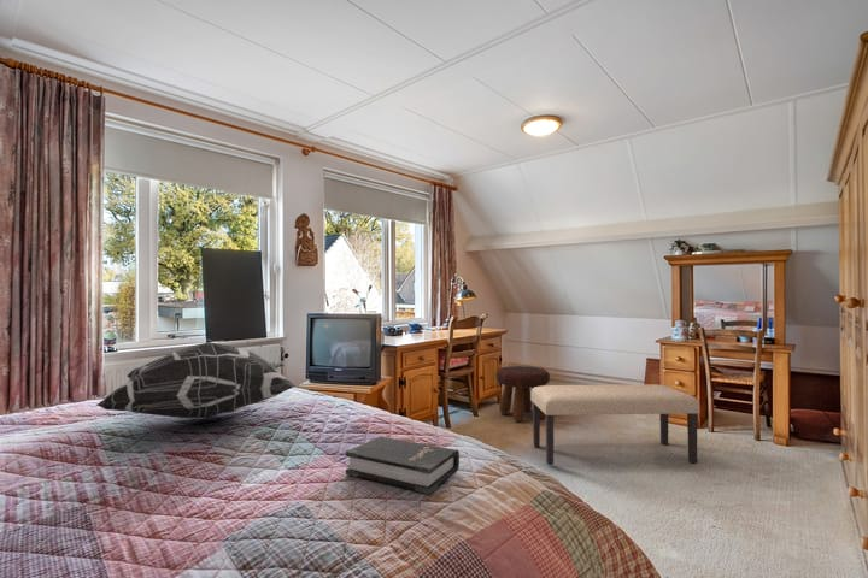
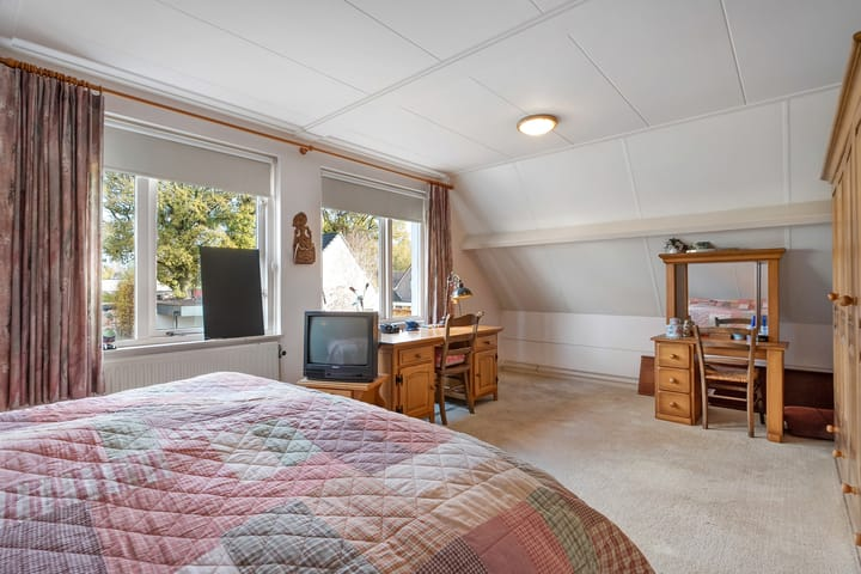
- bench [530,383,702,466]
- hardback book [345,435,461,496]
- decorative pillow [94,341,297,419]
- footstool [494,365,551,423]
